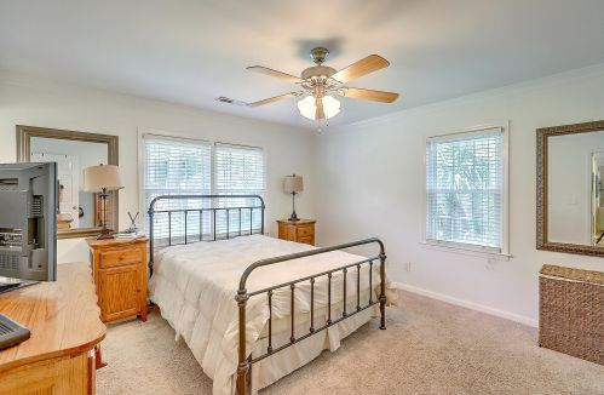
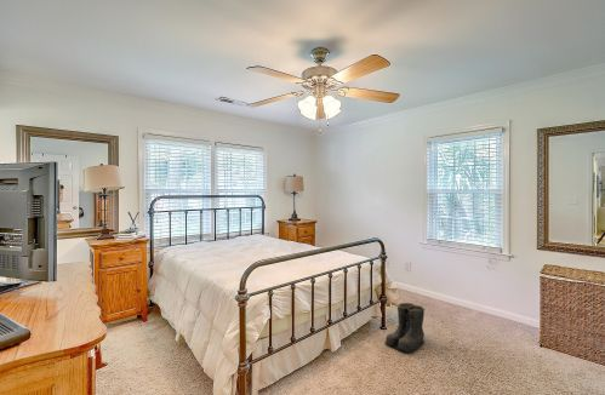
+ boots [384,302,426,354]
